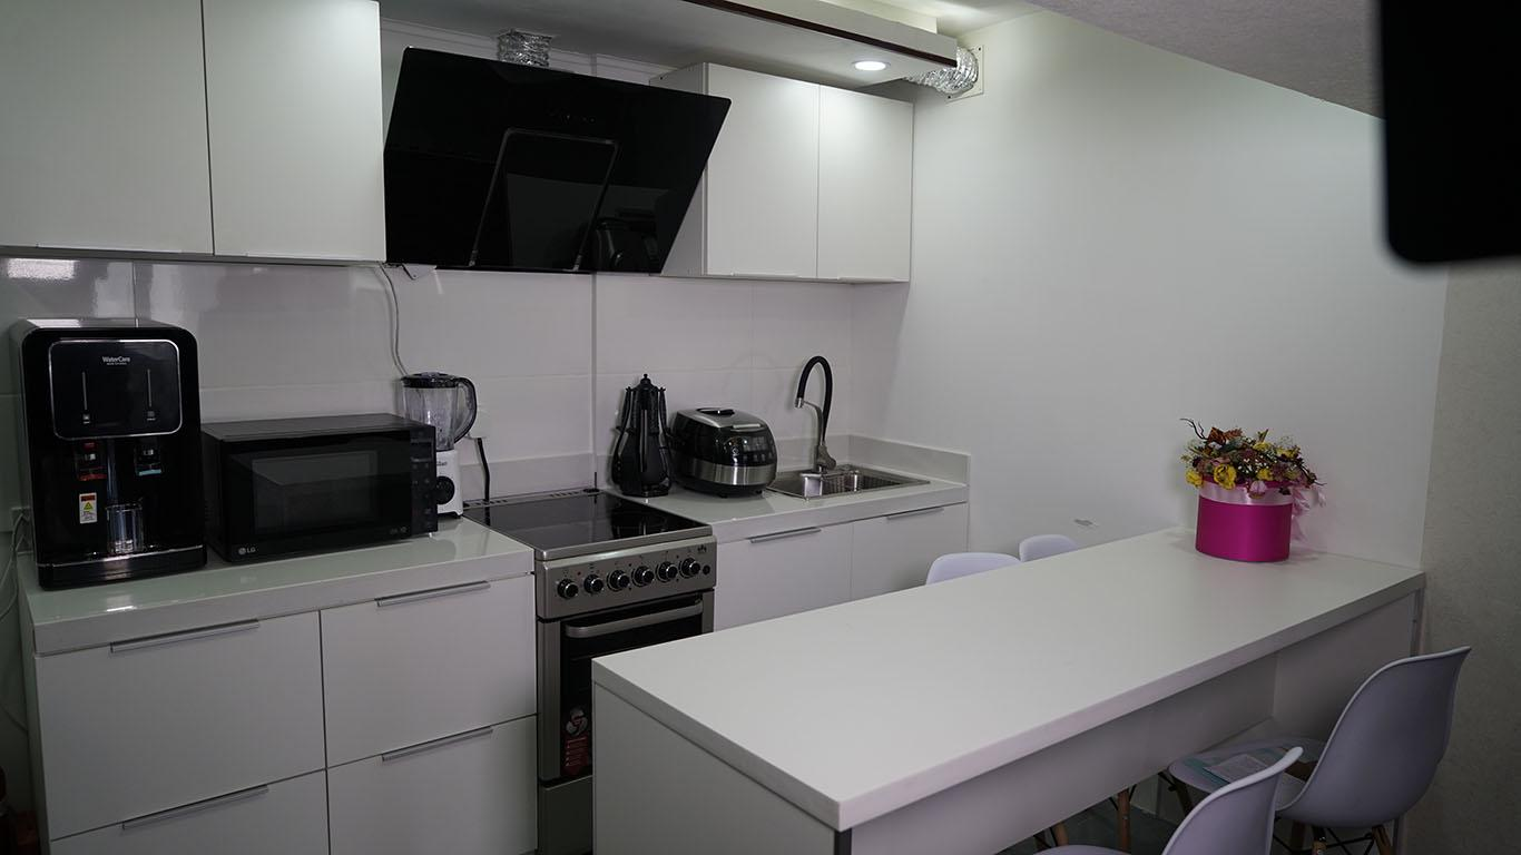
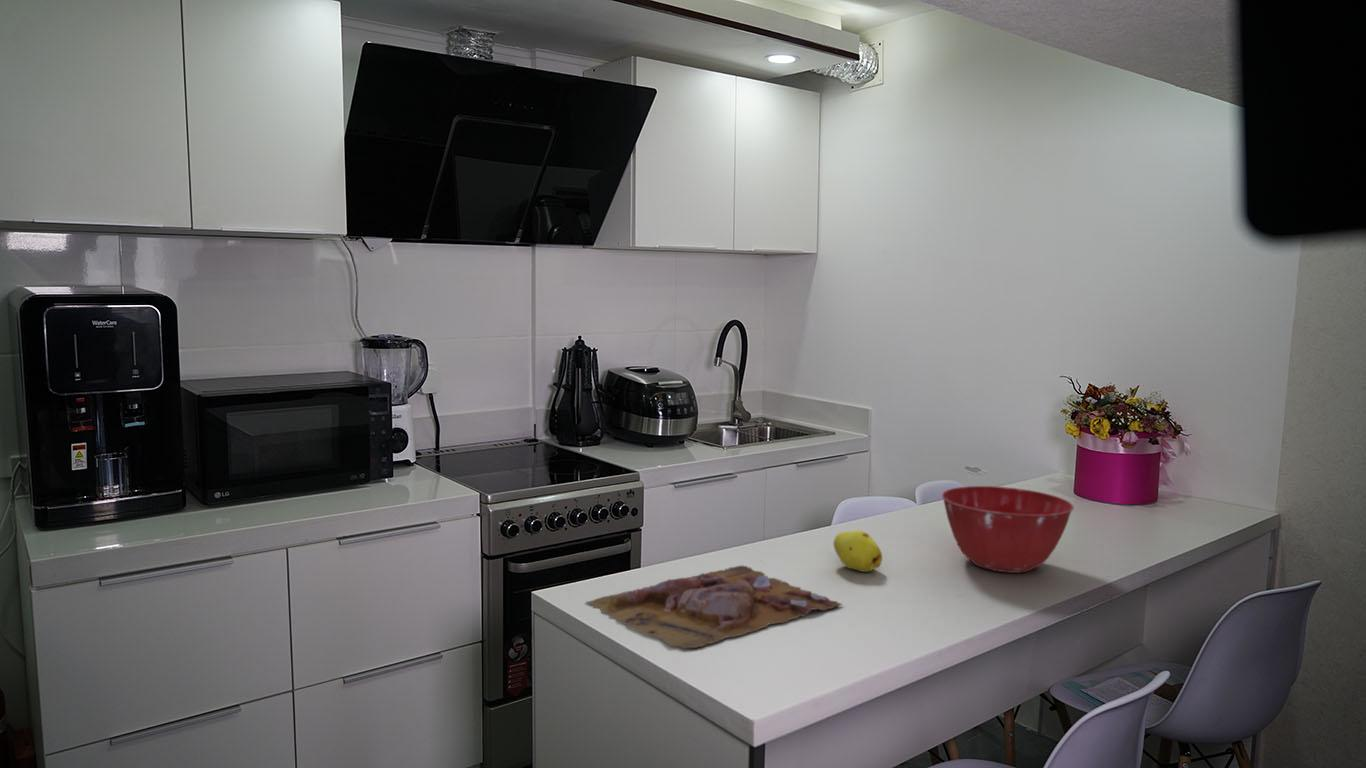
+ fruit [832,529,883,573]
+ cutting board [586,564,844,650]
+ mixing bowl [941,485,1075,574]
